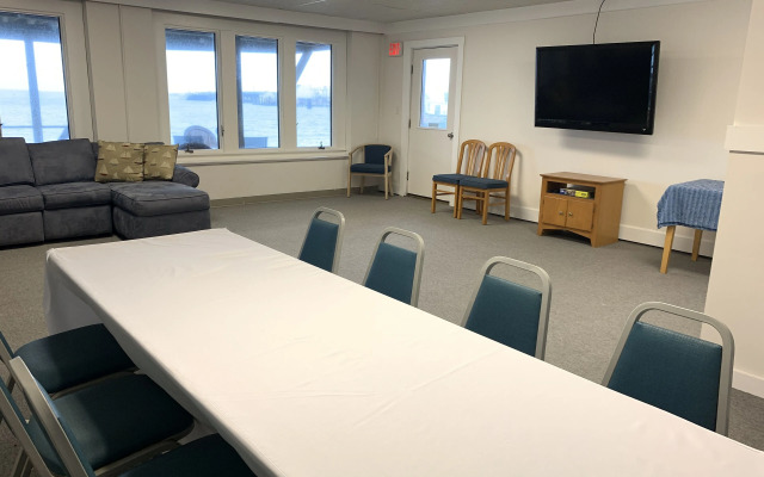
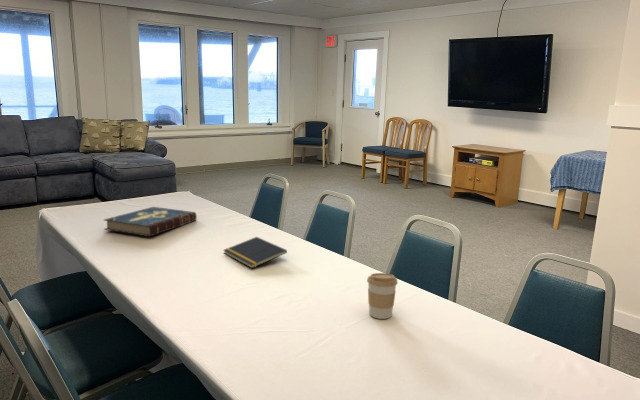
+ notepad [223,236,288,269]
+ coffee cup [366,272,399,320]
+ book [103,206,198,238]
